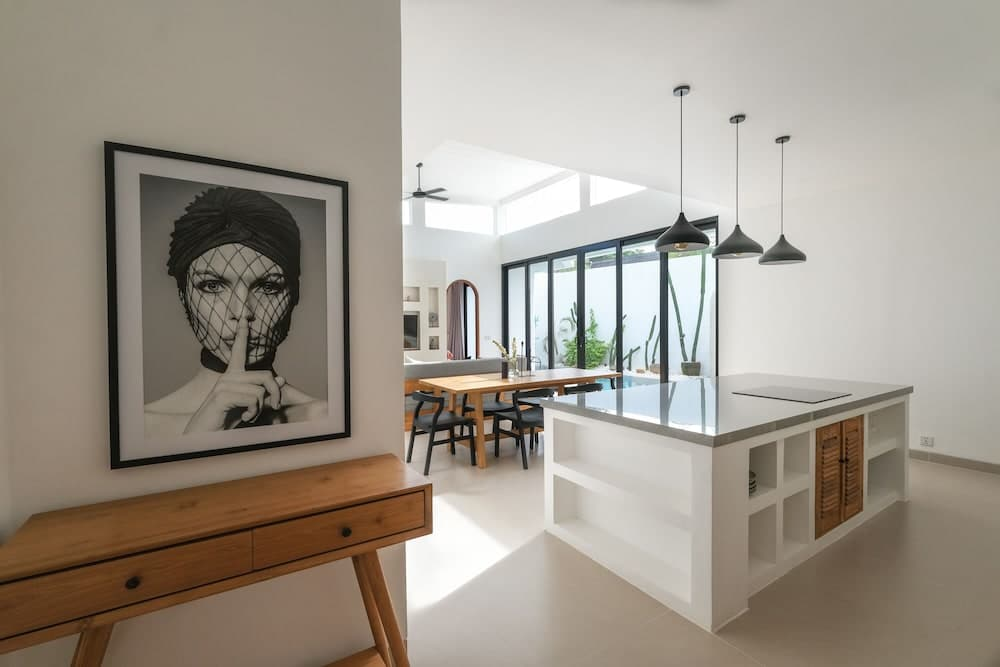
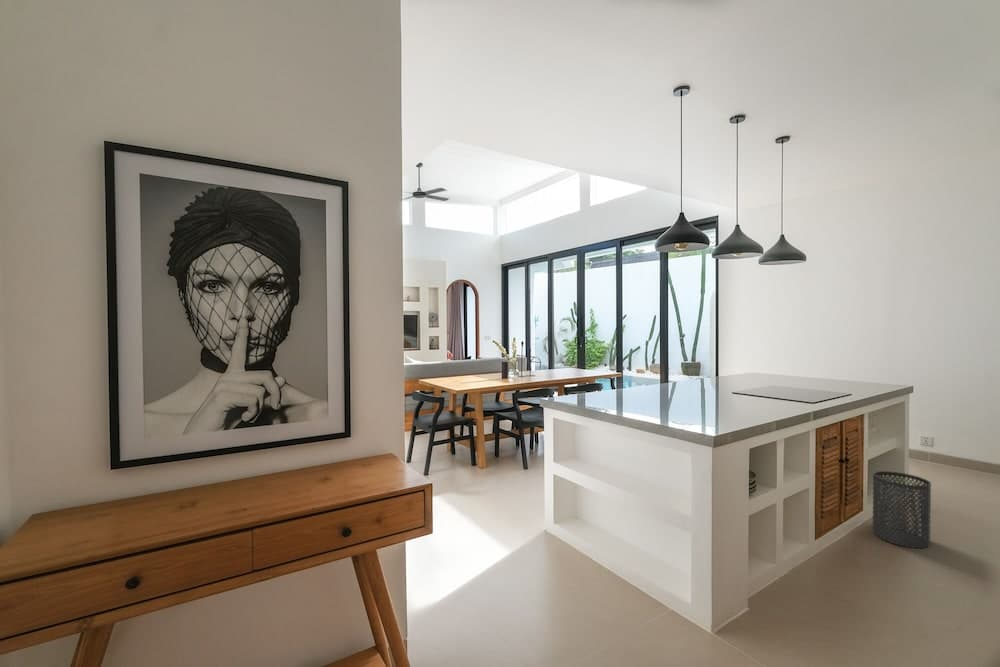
+ trash can [872,470,932,549]
